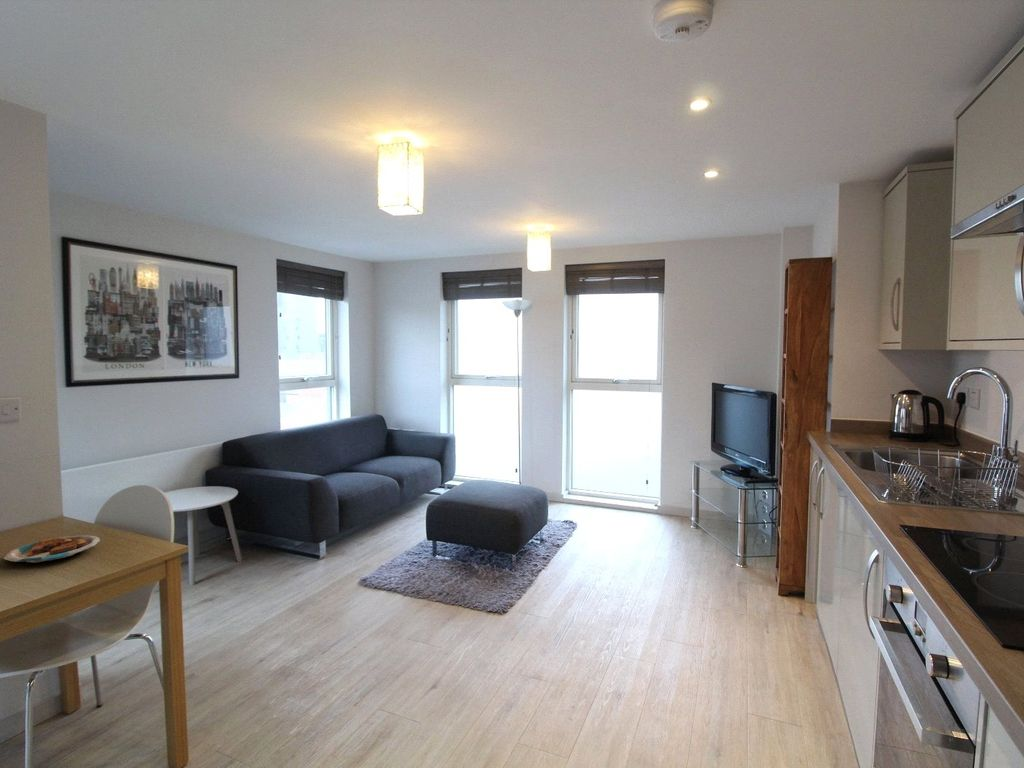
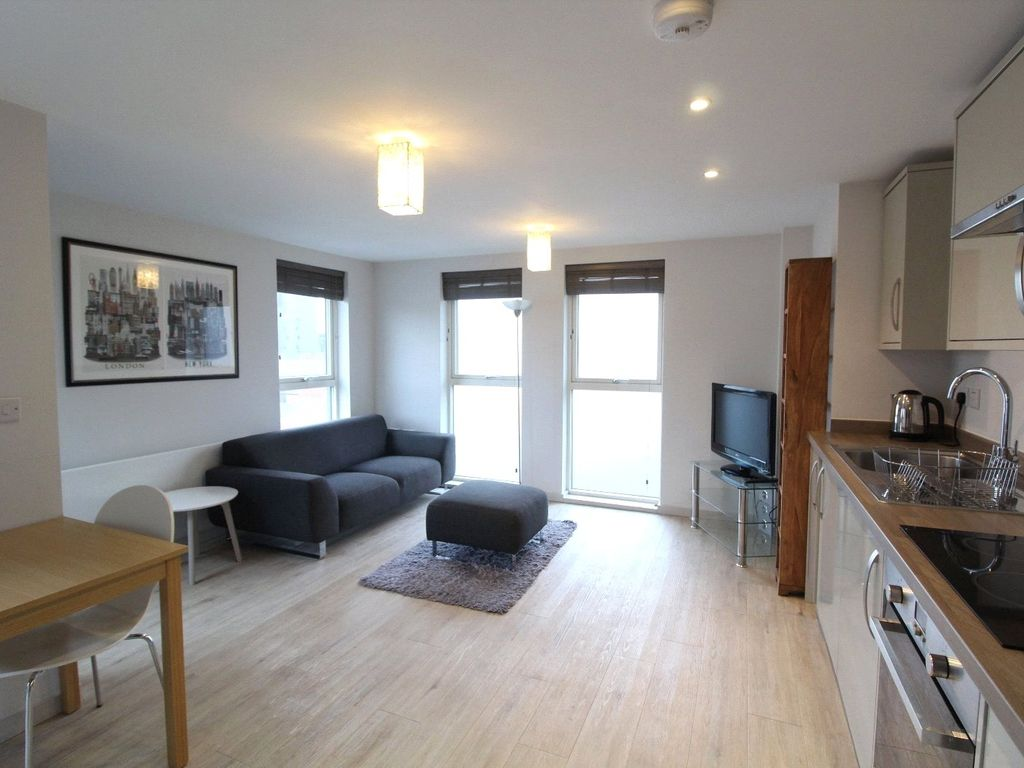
- plate [2,535,101,563]
